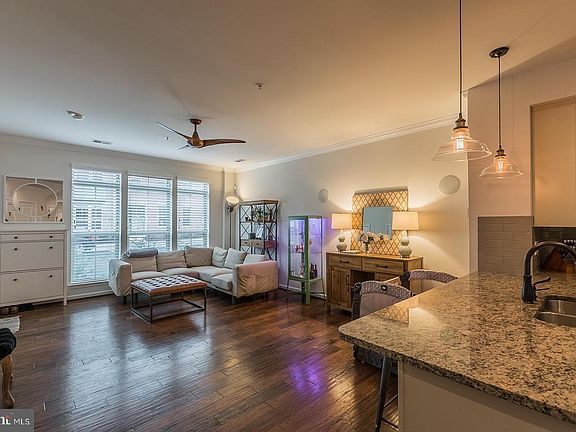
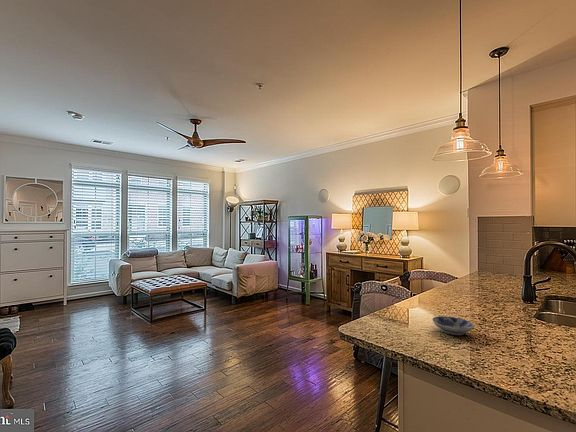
+ bowl [431,315,474,336]
